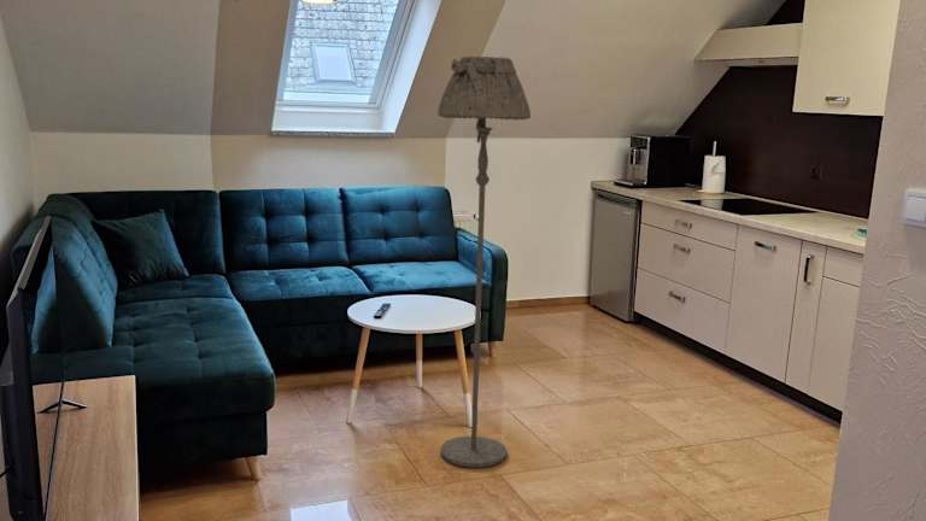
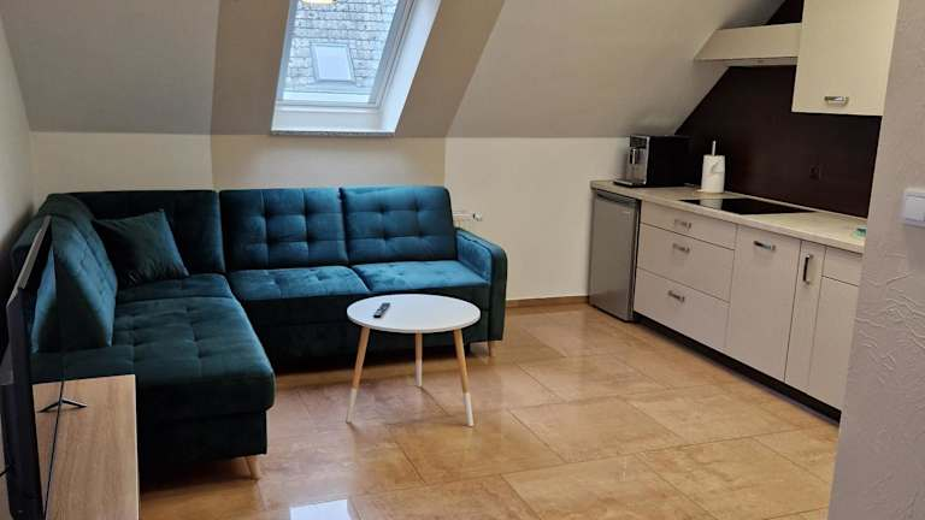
- floor lamp [436,55,532,468]
